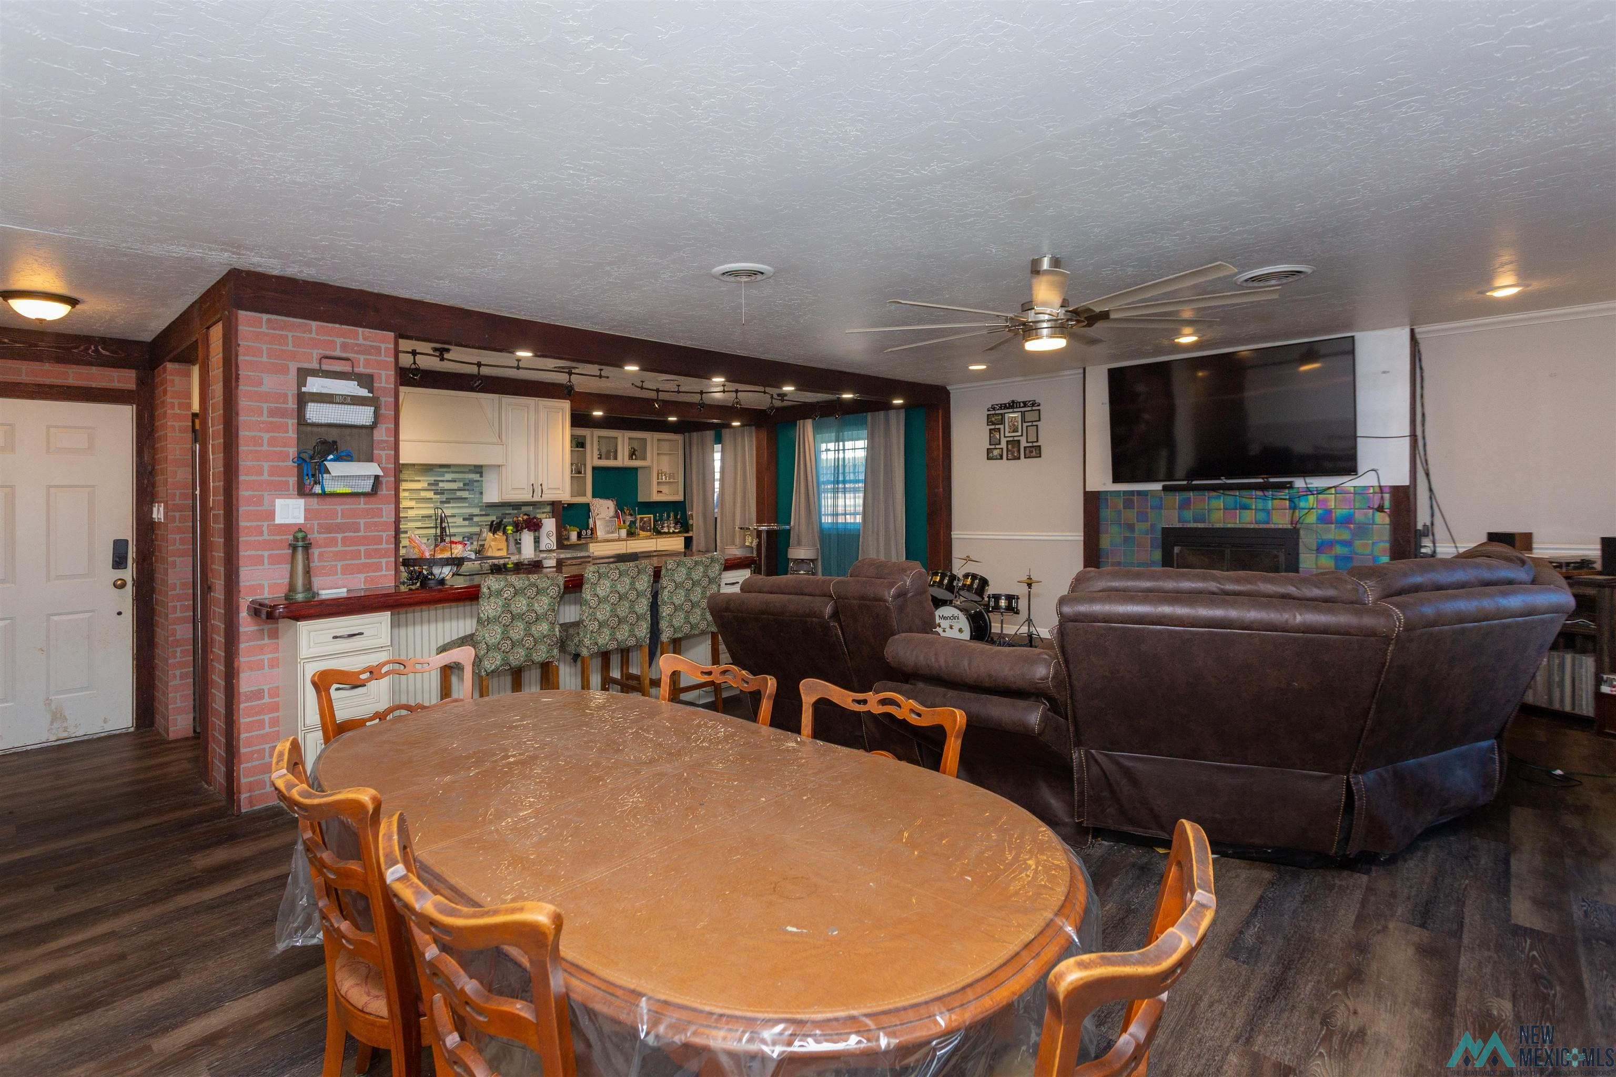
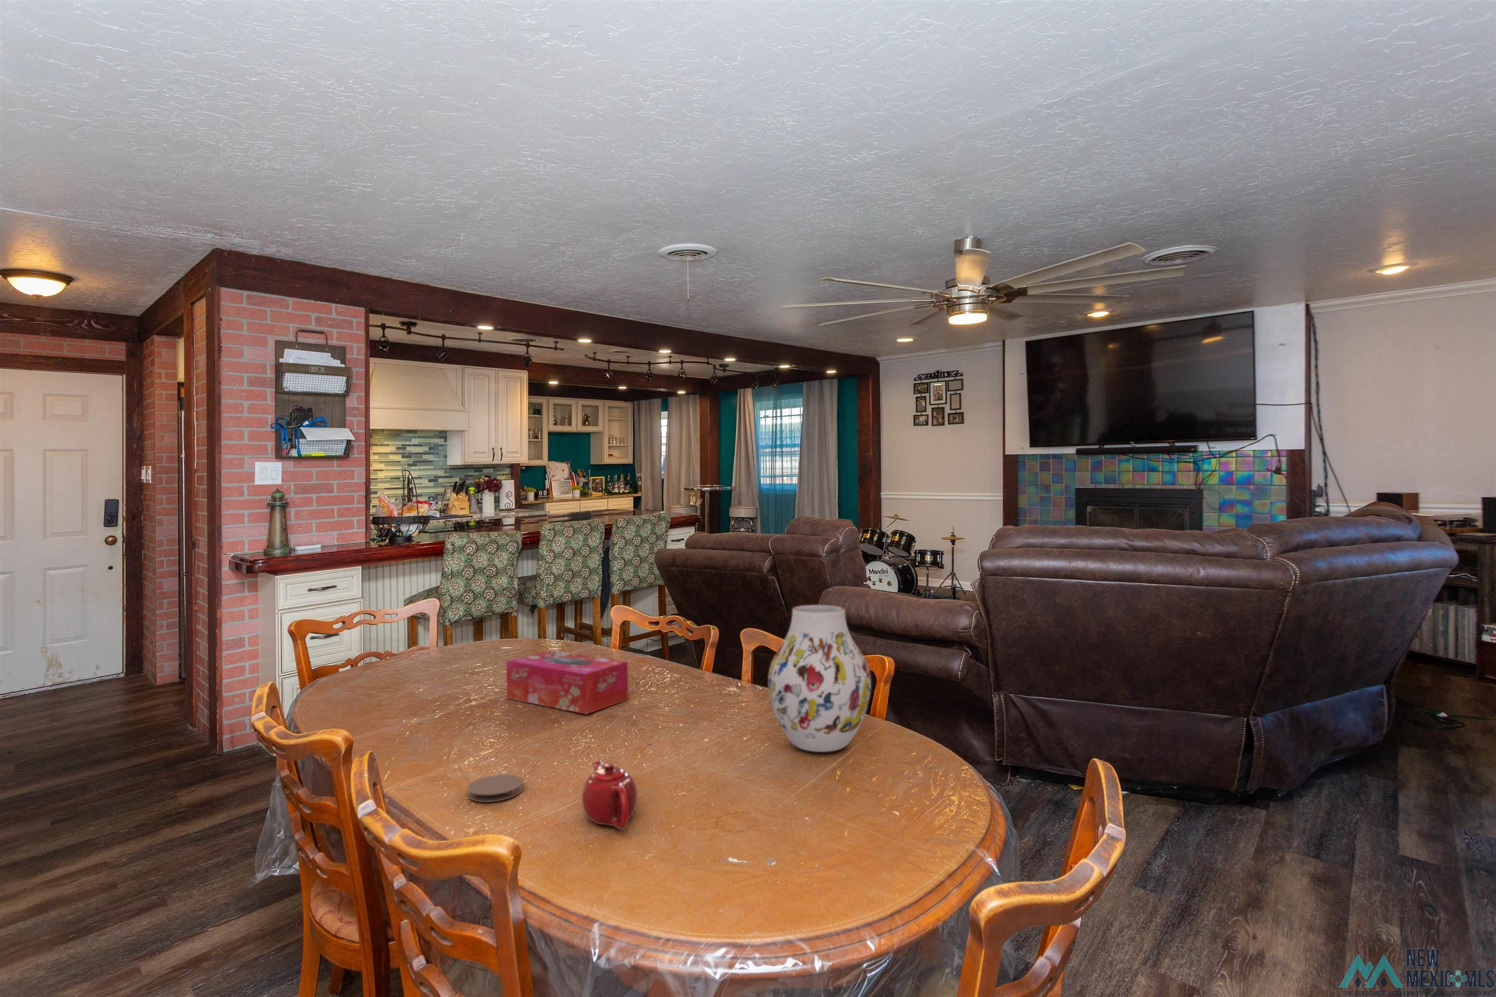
+ vase [768,604,872,752]
+ tissue box [506,650,629,714]
+ coaster [466,774,523,802]
+ teapot [581,760,638,830]
